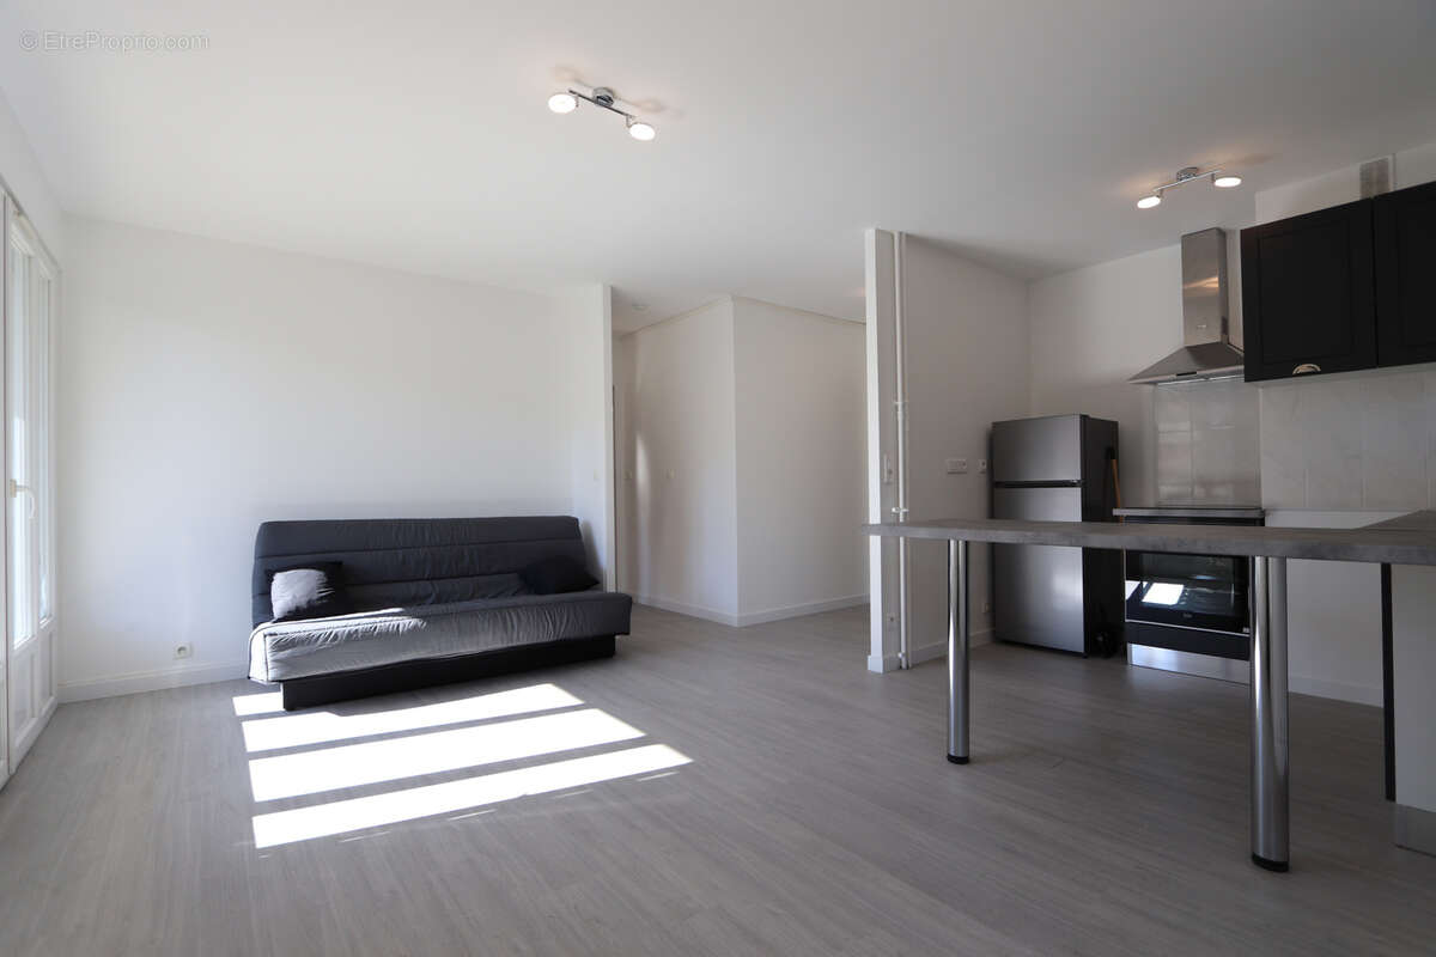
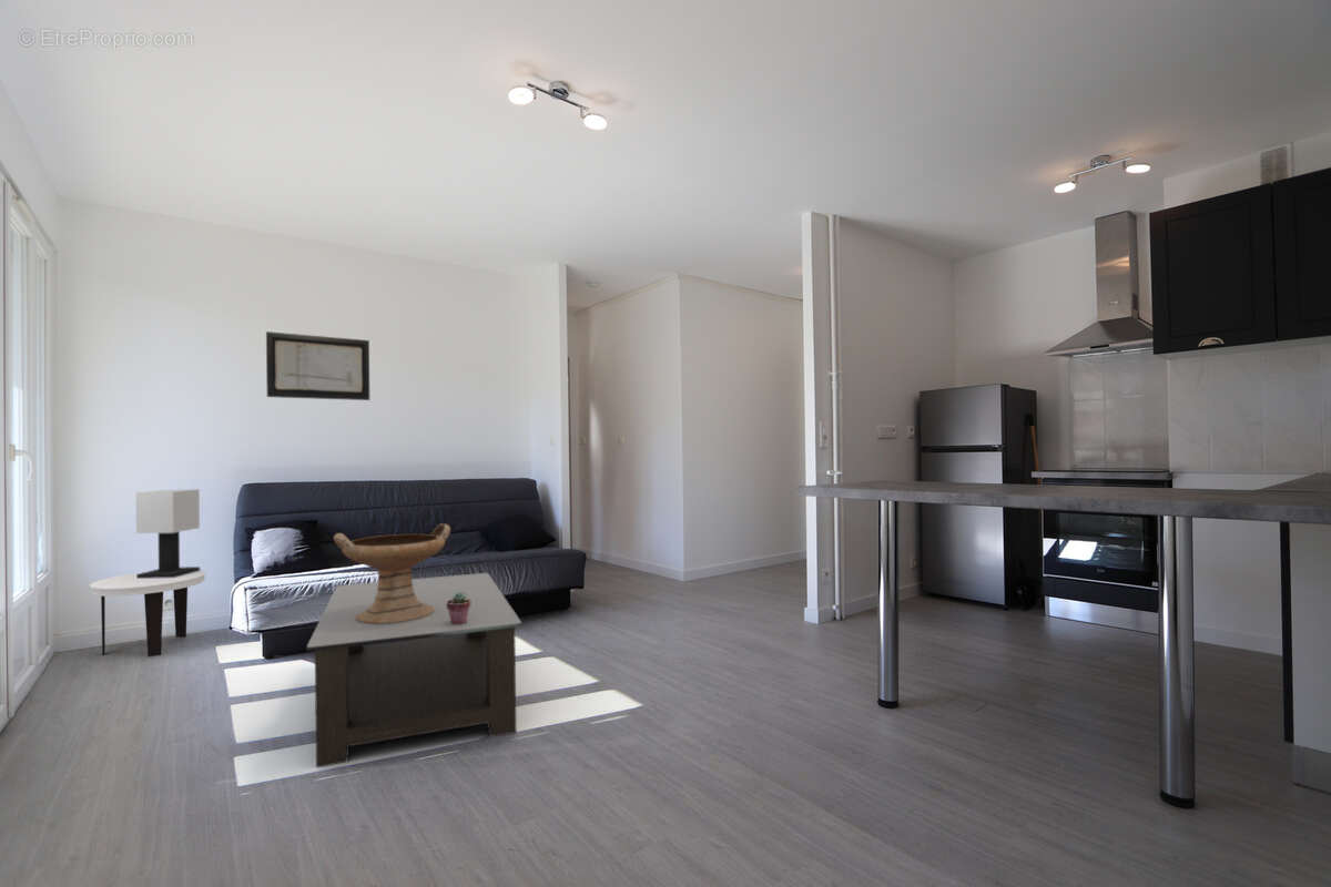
+ coffee table [306,572,522,768]
+ potted succulent [447,592,470,624]
+ wall art [265,330,370,401]
+ decorative bowl [333,522,451,623]
+ table lamp [134,488,201,579]
+ side table [89,570,207,657]
